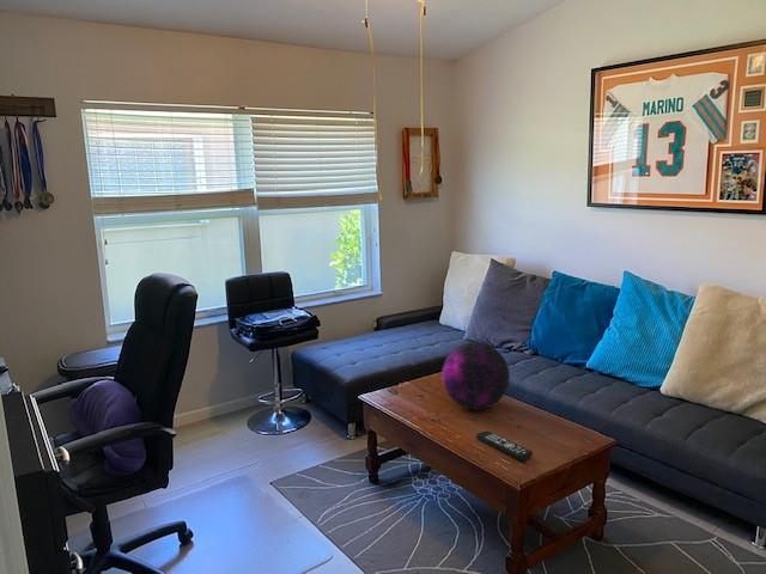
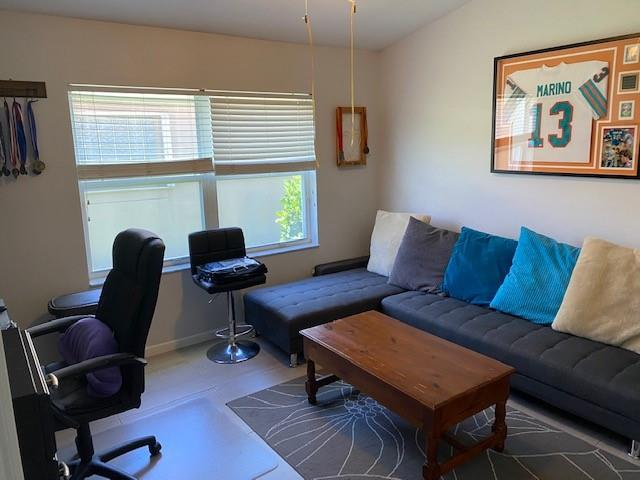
- decorative orb [440,341,511,411]
- remote control [475,429,534,462]
